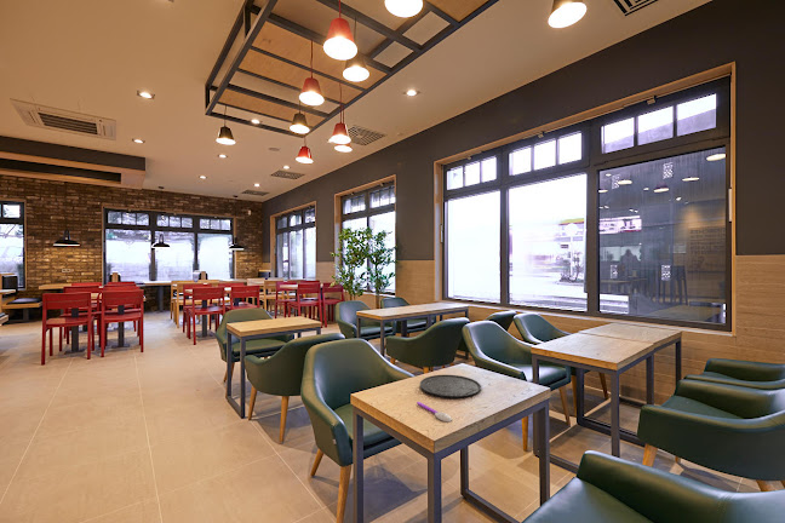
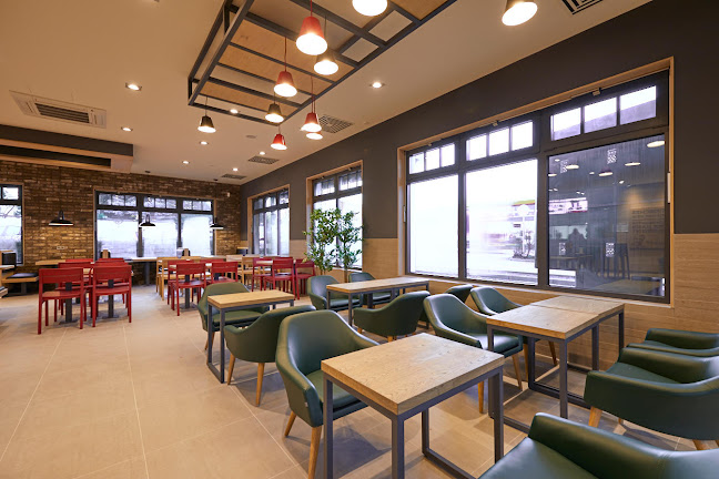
- spoon [416,401,453,424]
- plate [419,374,482,401]
